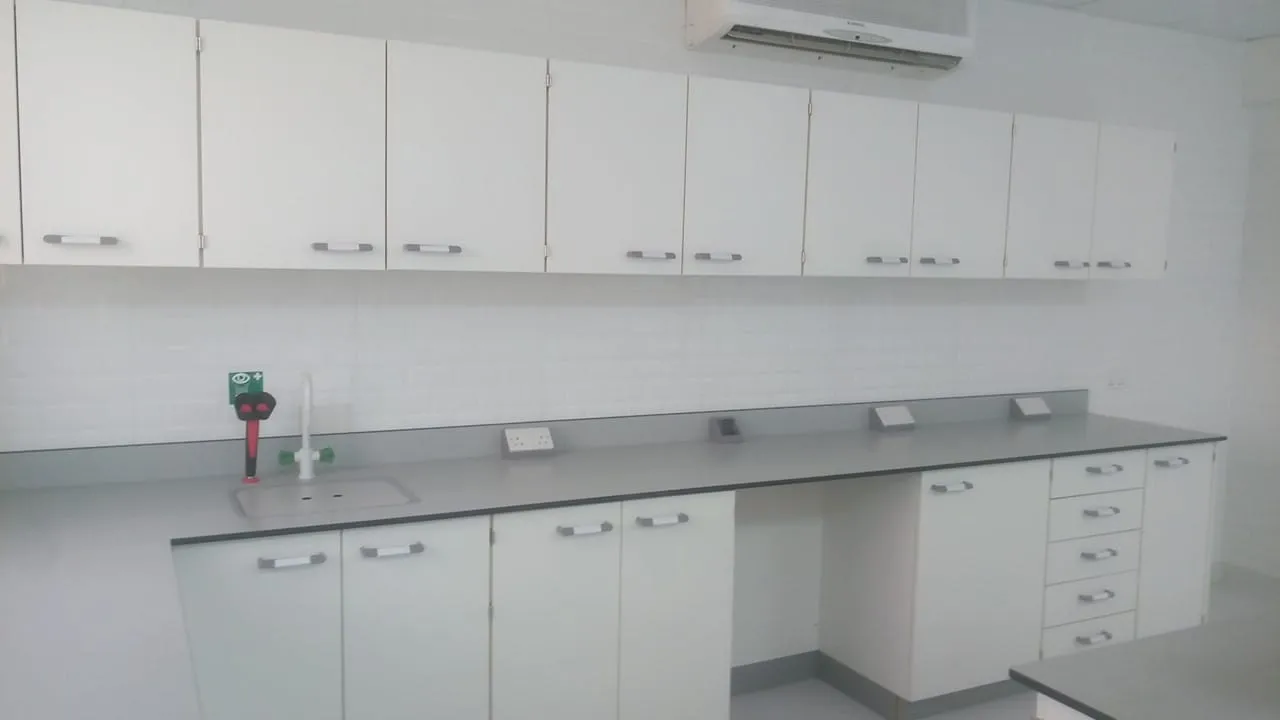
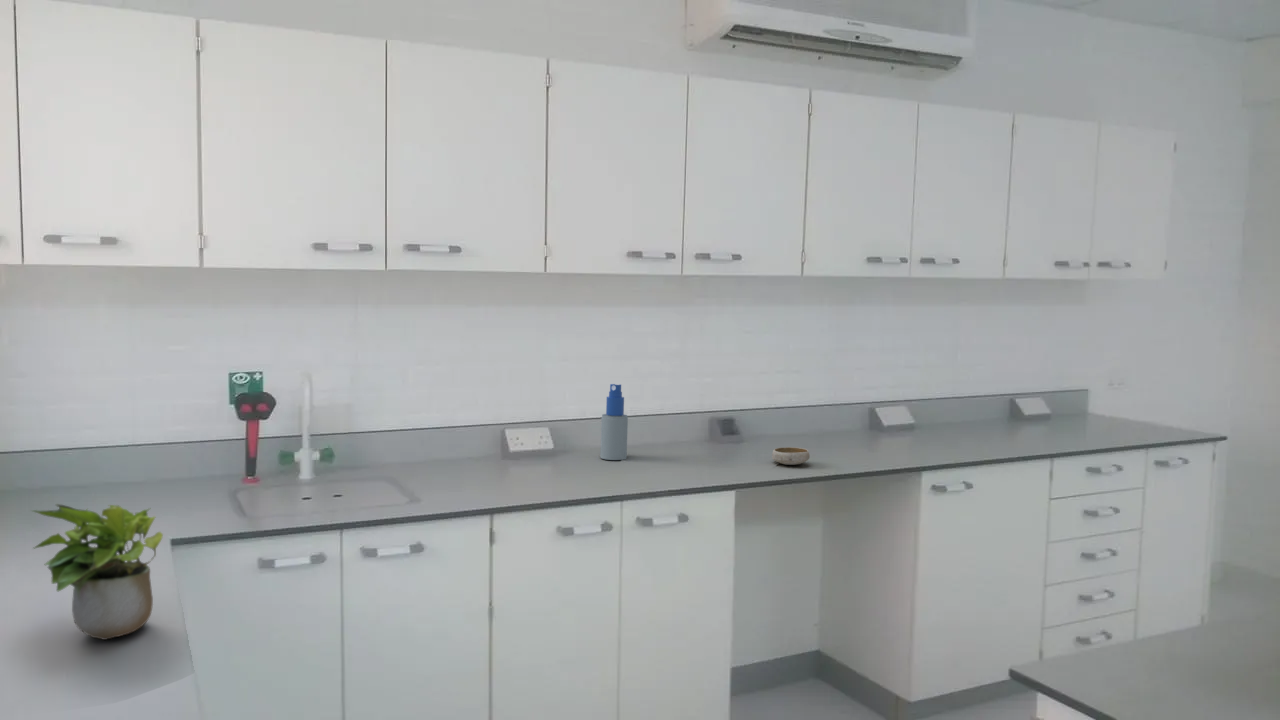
+ spray bottle [600,383,629,461]
+ bowl [771,446,811,466]
+ potted plant [29,503,164,641]
